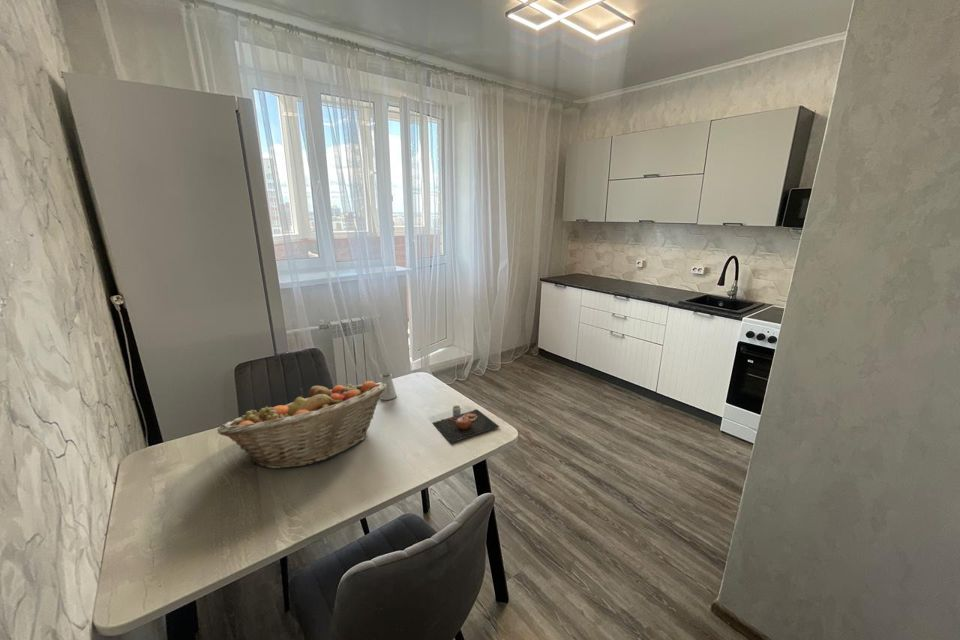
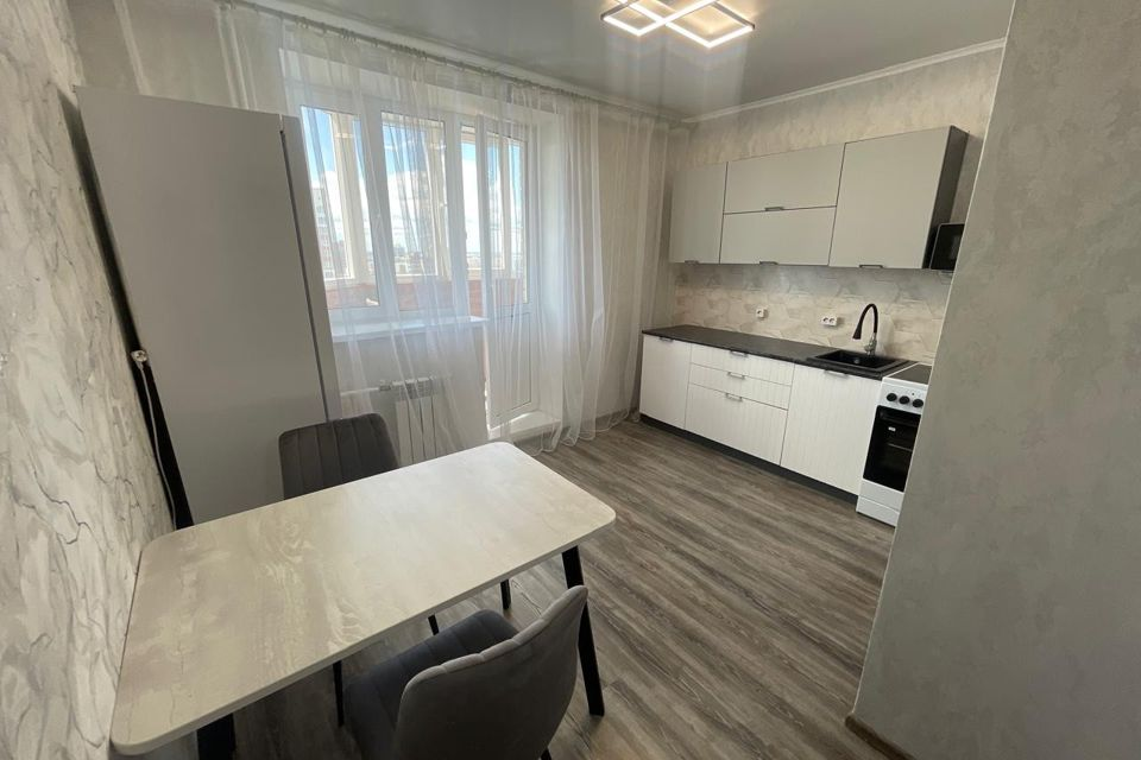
- saltshaker [379,371,397,401]
- fruit basket [217,380,386,470]
- teapot [431,404,501,444]
